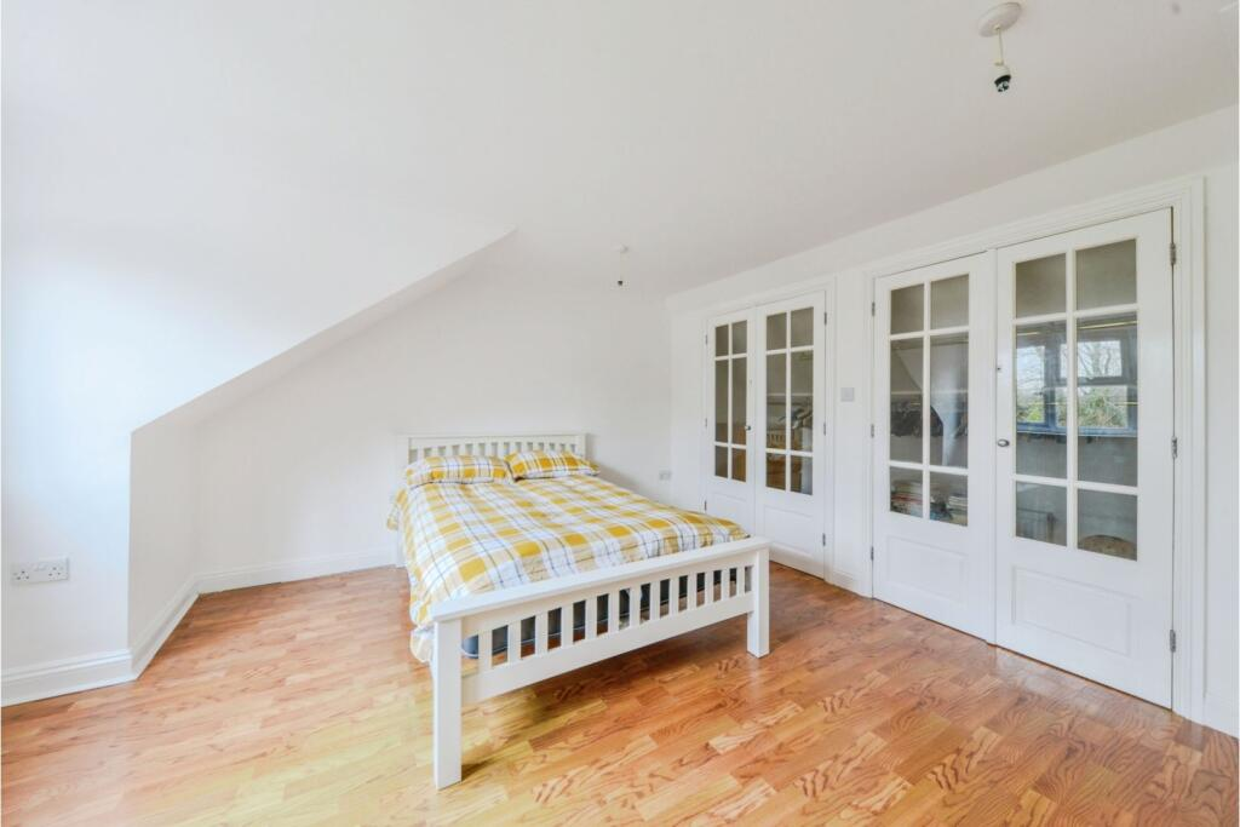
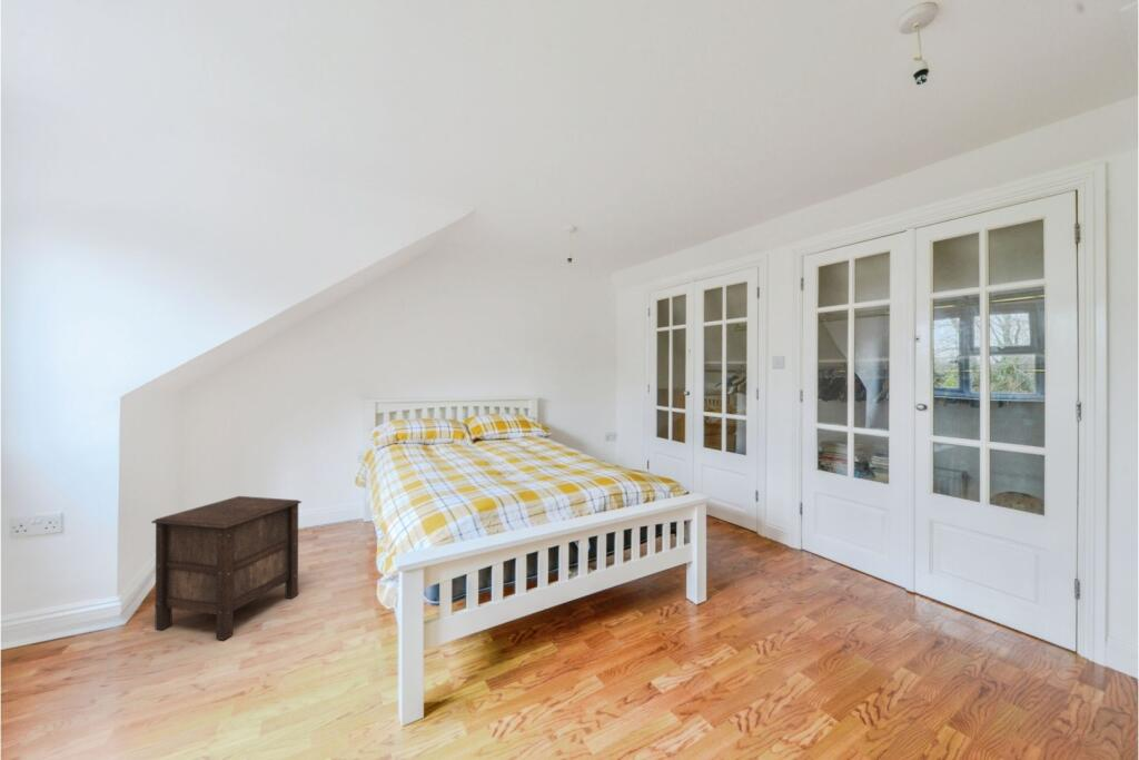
+ nightstand [150,495,303,641]
